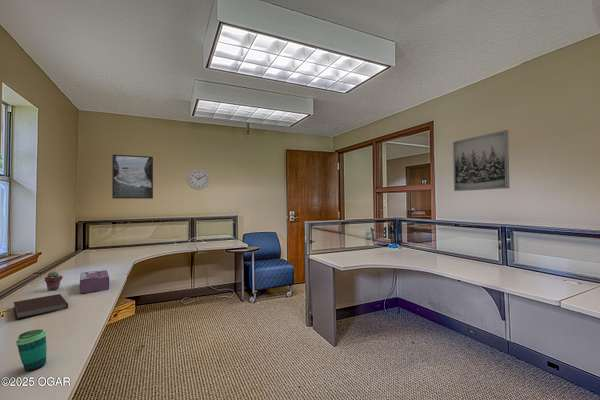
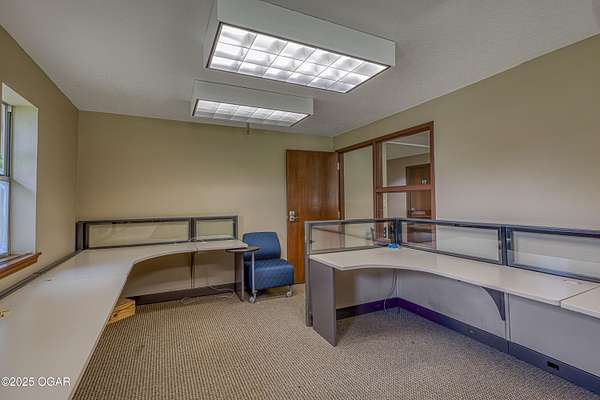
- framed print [111,153,154,200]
- wall art [452,129,511,192]
- cup [15,329,48,372]
- wall clock [186,168,211,191]
- tissue box [79,269,110,294]
- potted succulent [44,270,64,291]
- notebook [13,293,69,320]
